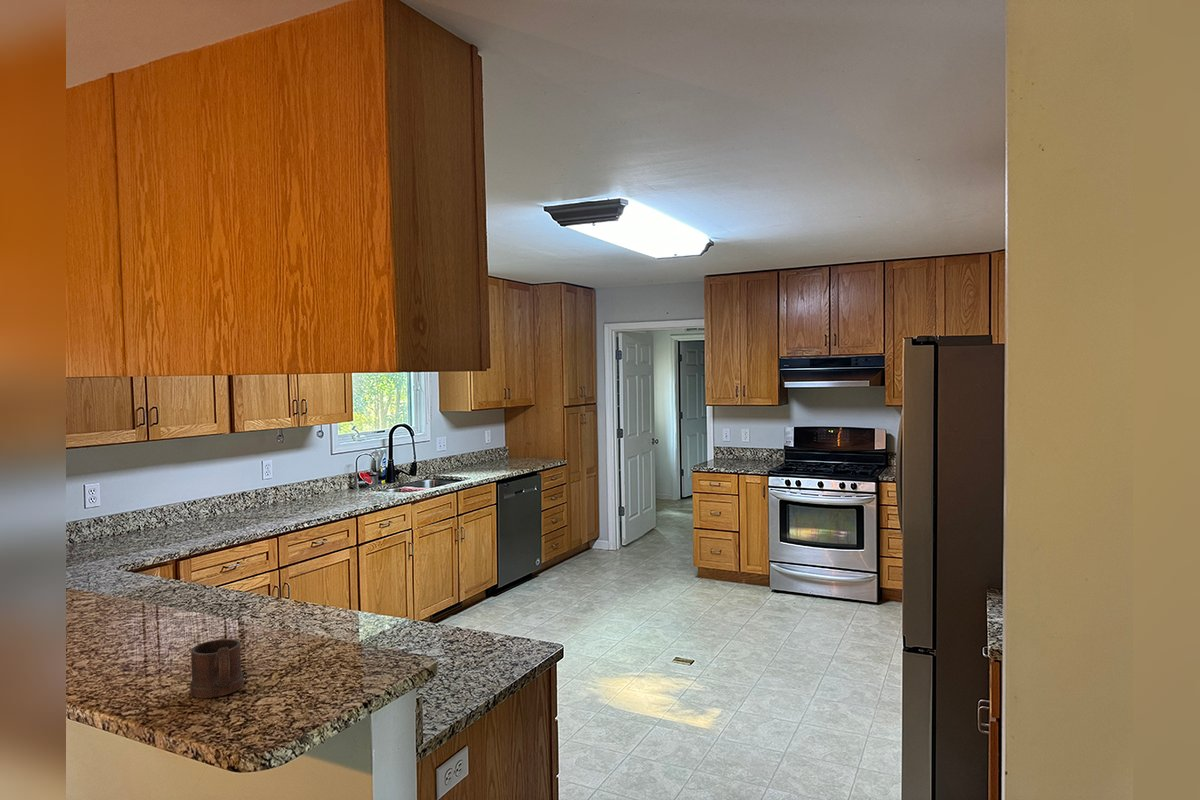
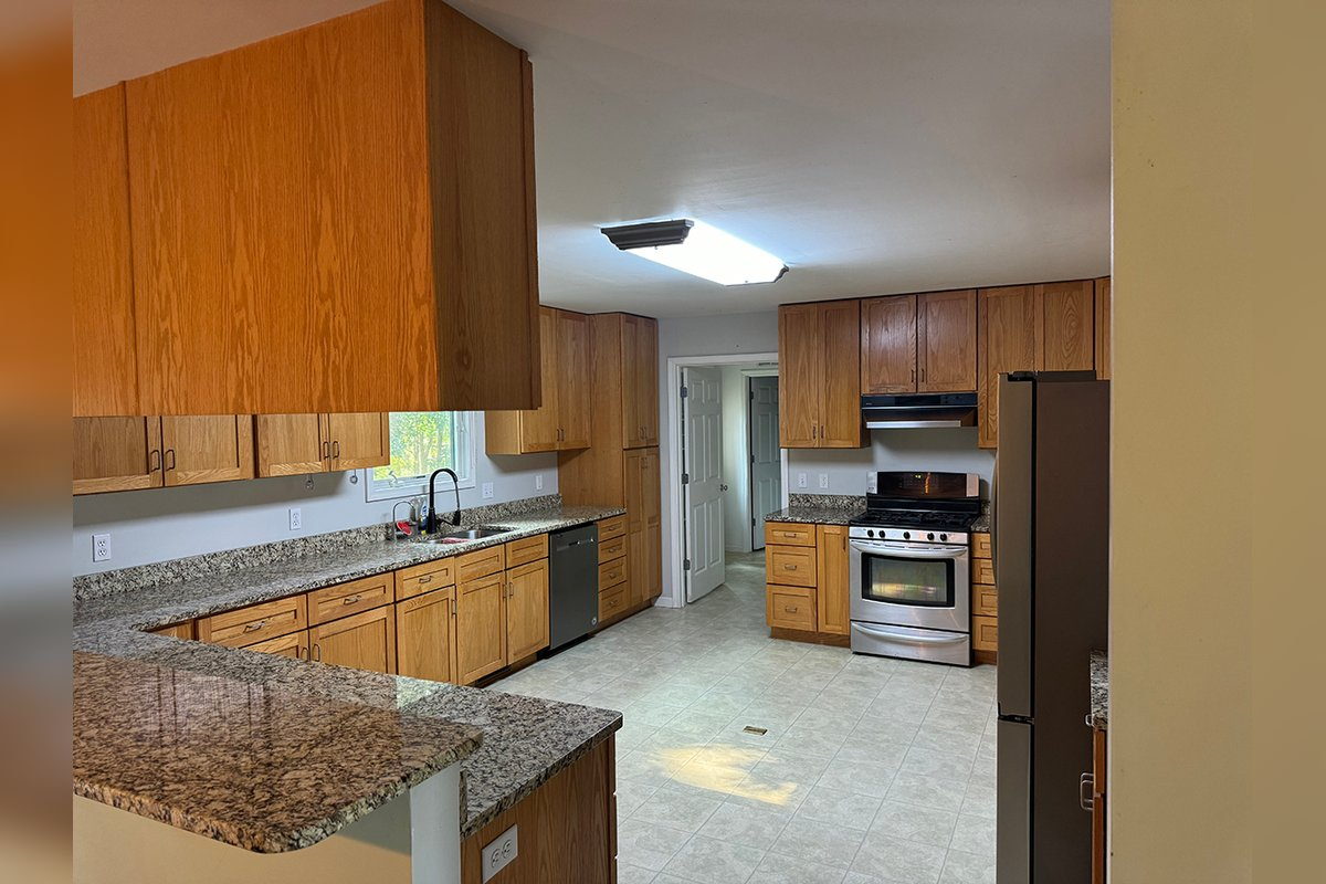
- mug [189,638,244,699]
